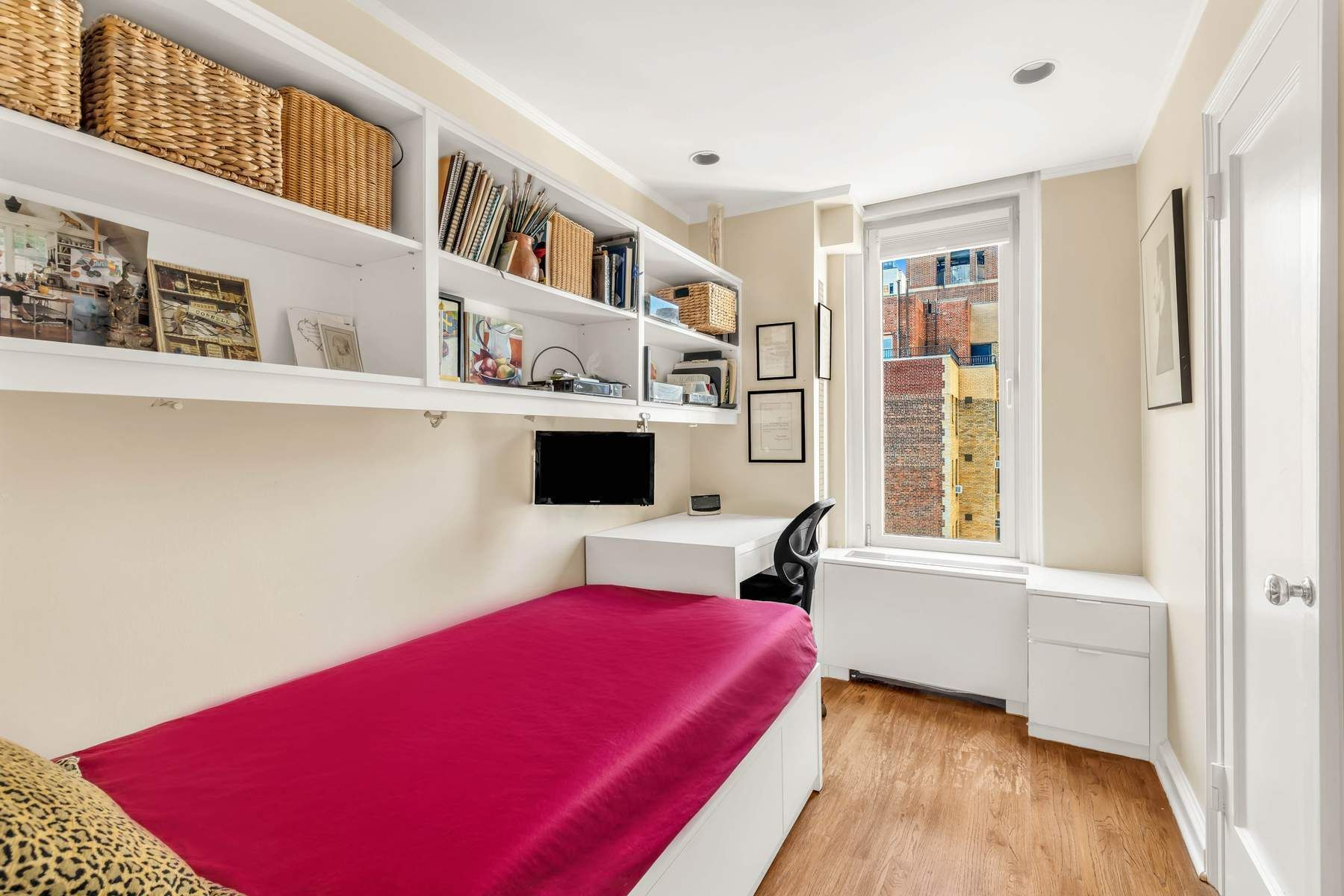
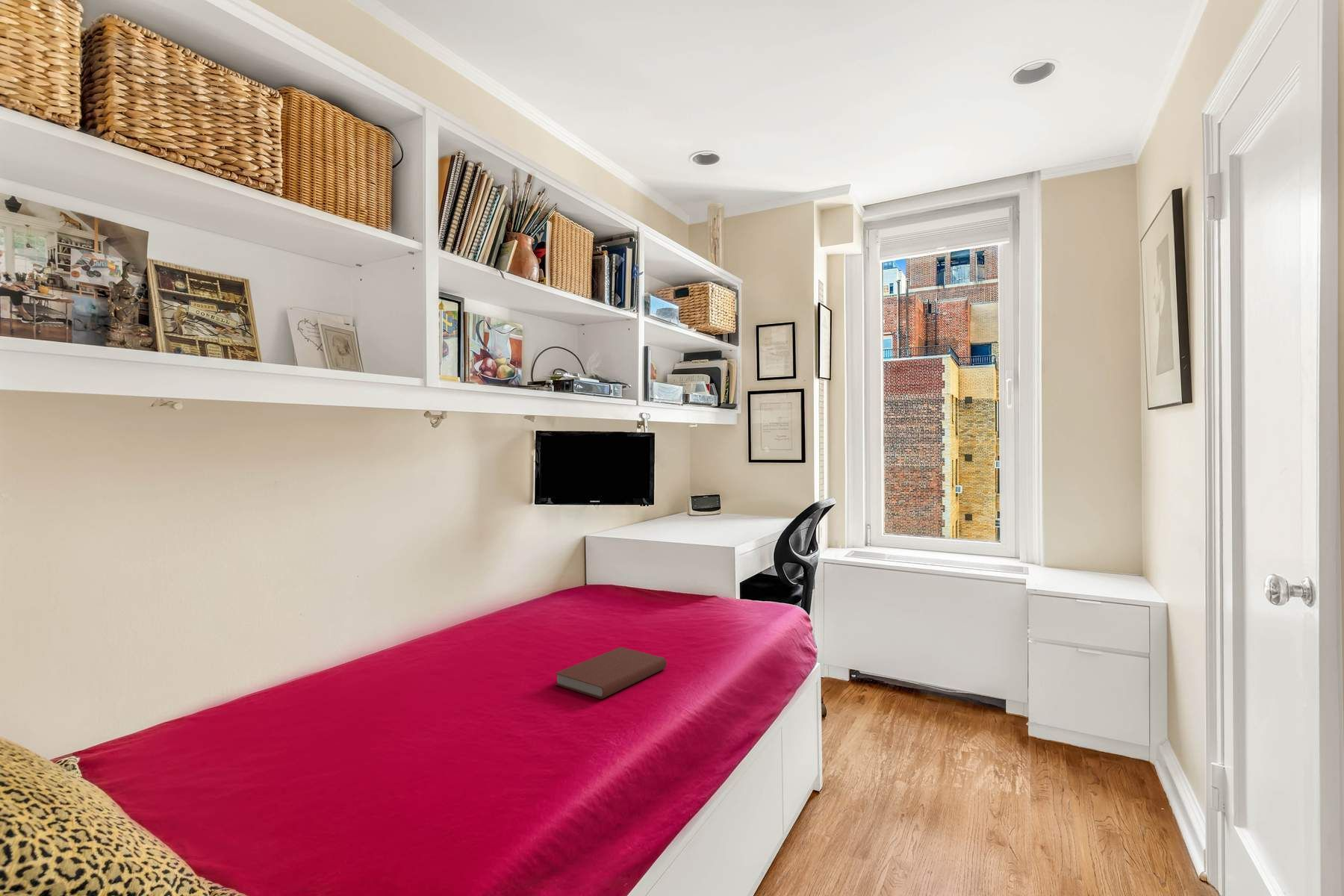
+ book [554,647,668,700]
